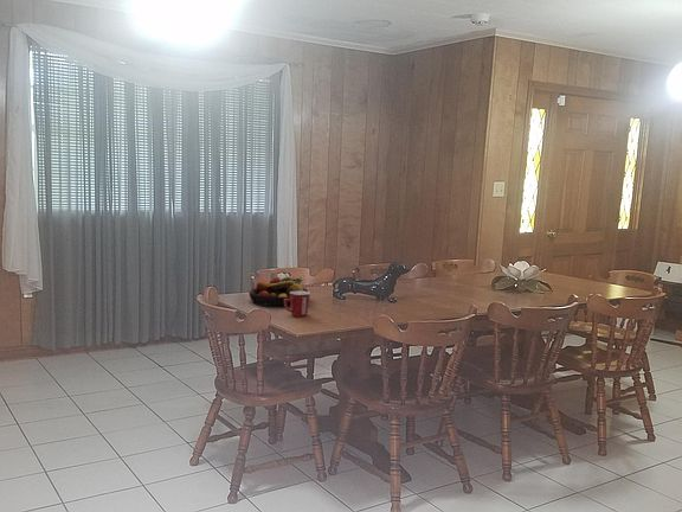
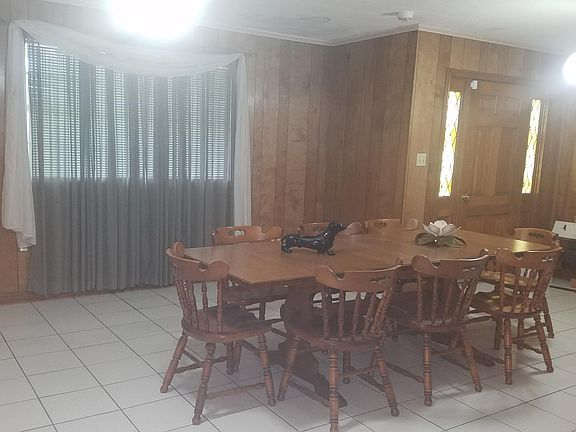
- fruit bowl [247,275,309,308]
- mug [284,292,311,318]
